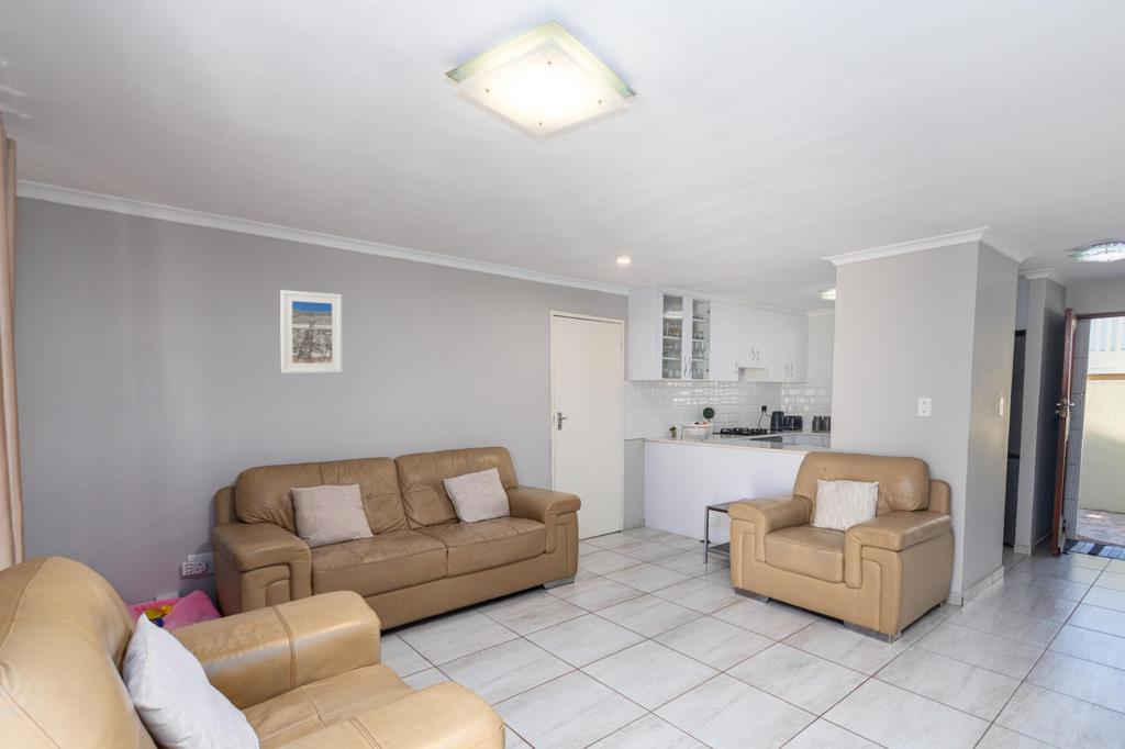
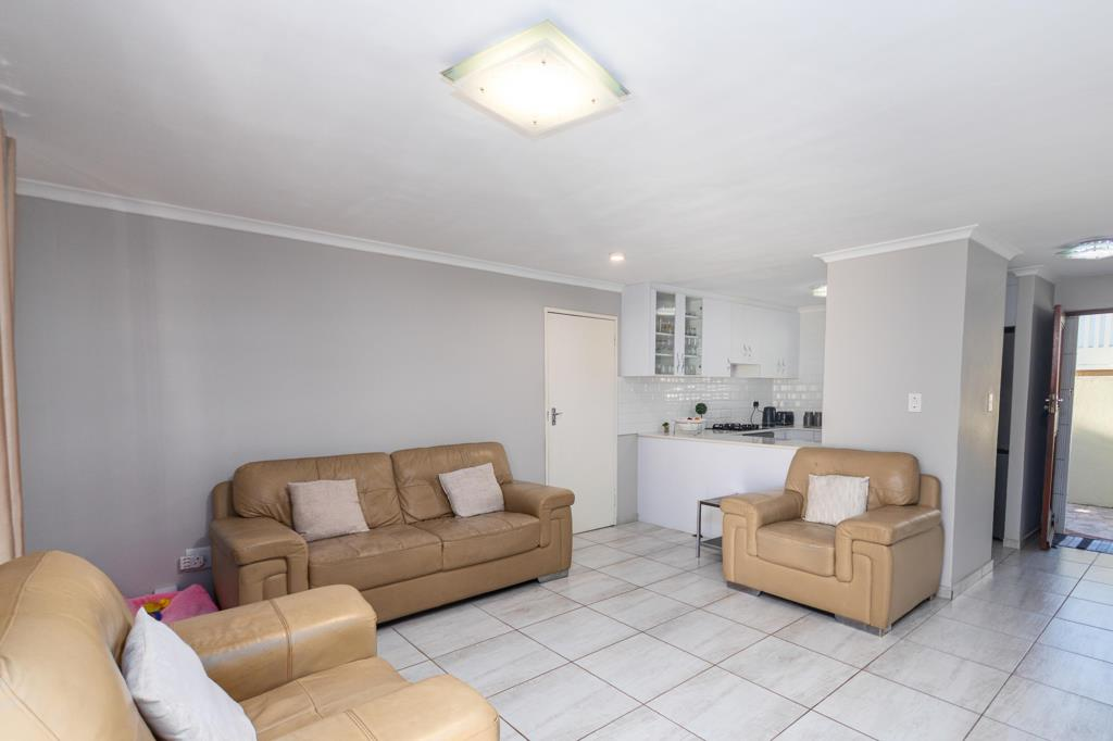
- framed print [279,289,343,374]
